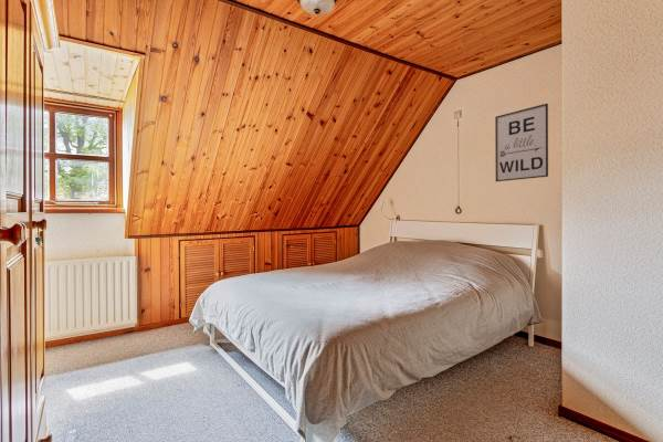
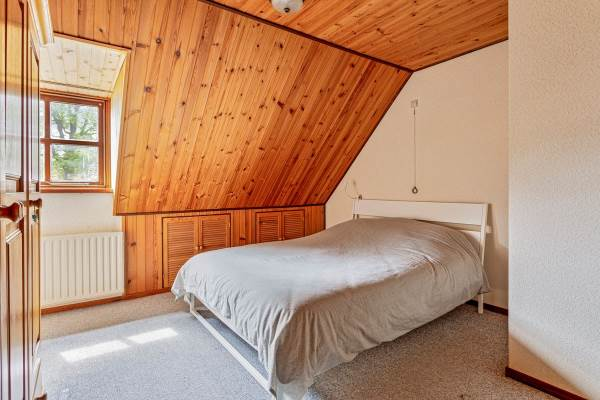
- wall art [494,103,549,182]
